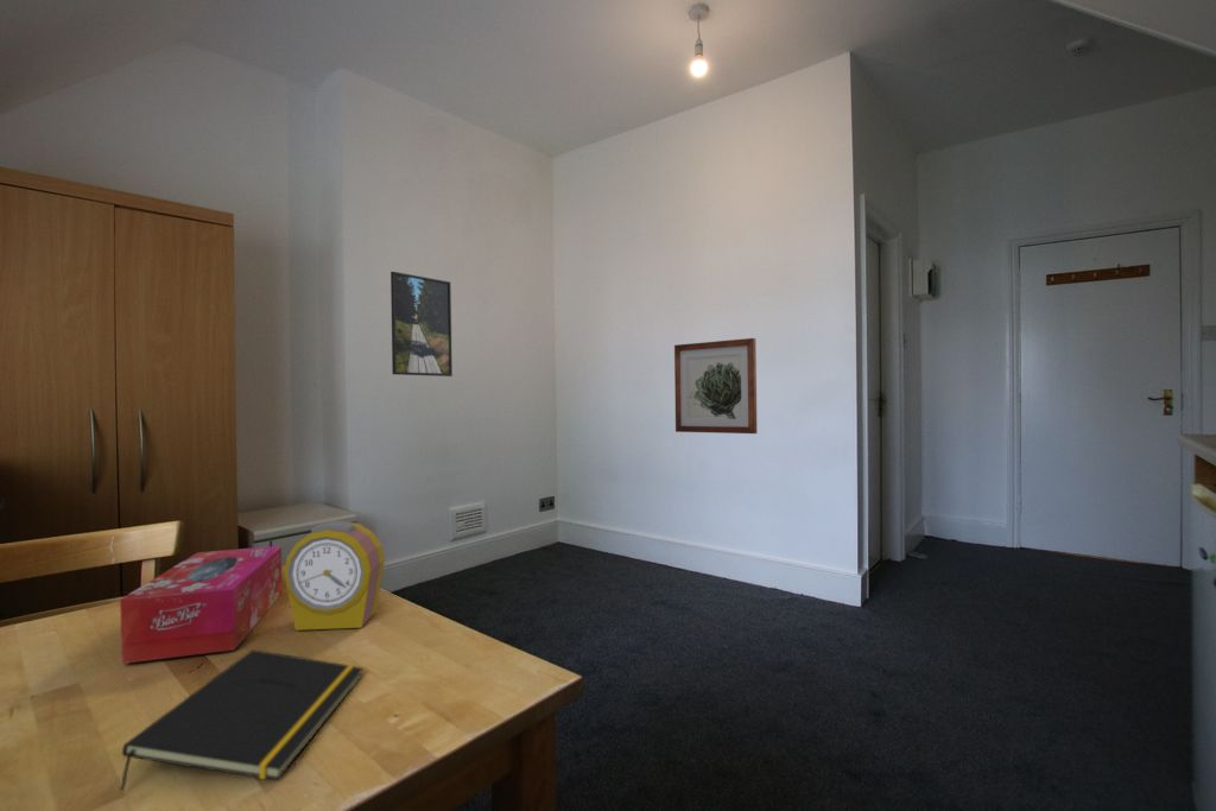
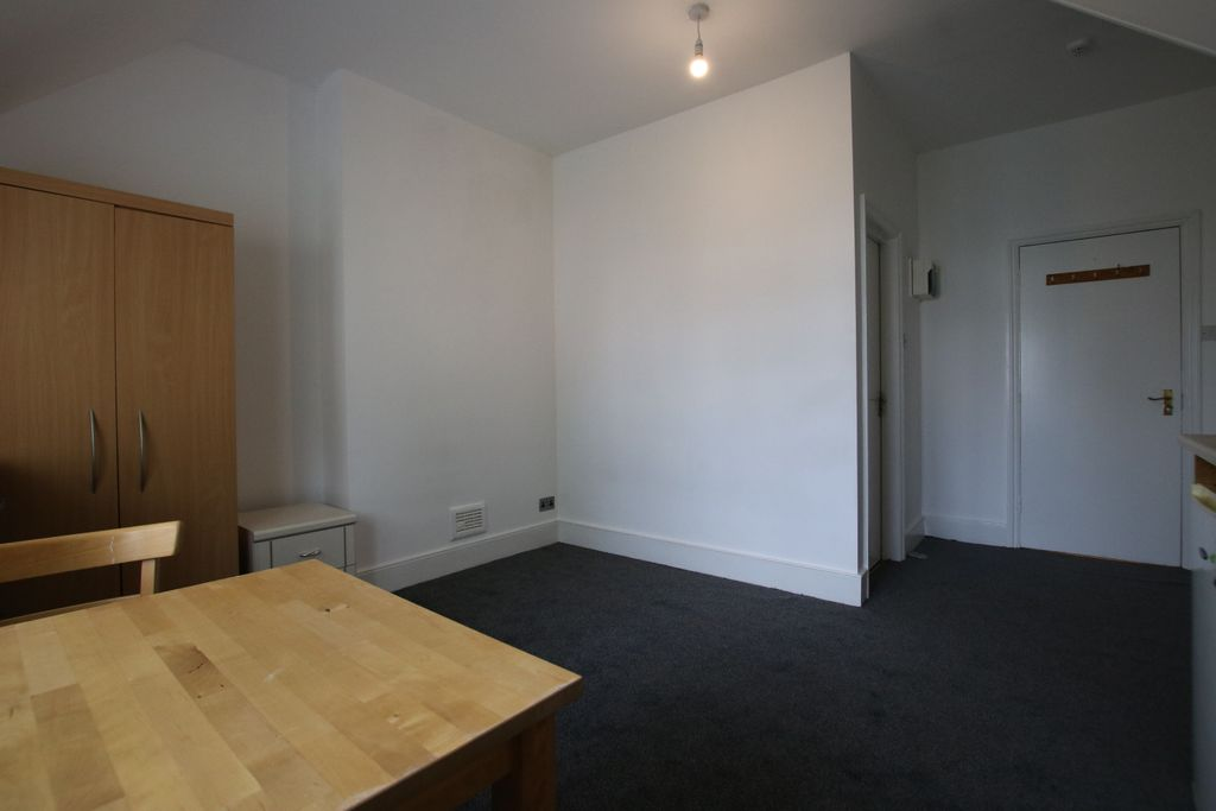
- notepad [119,648,365,792]
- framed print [390,271,454,378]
- tissue box [119,545,284,665]
- wall art [673,337,759,435]
- alarm clock [283,520,386,632]
